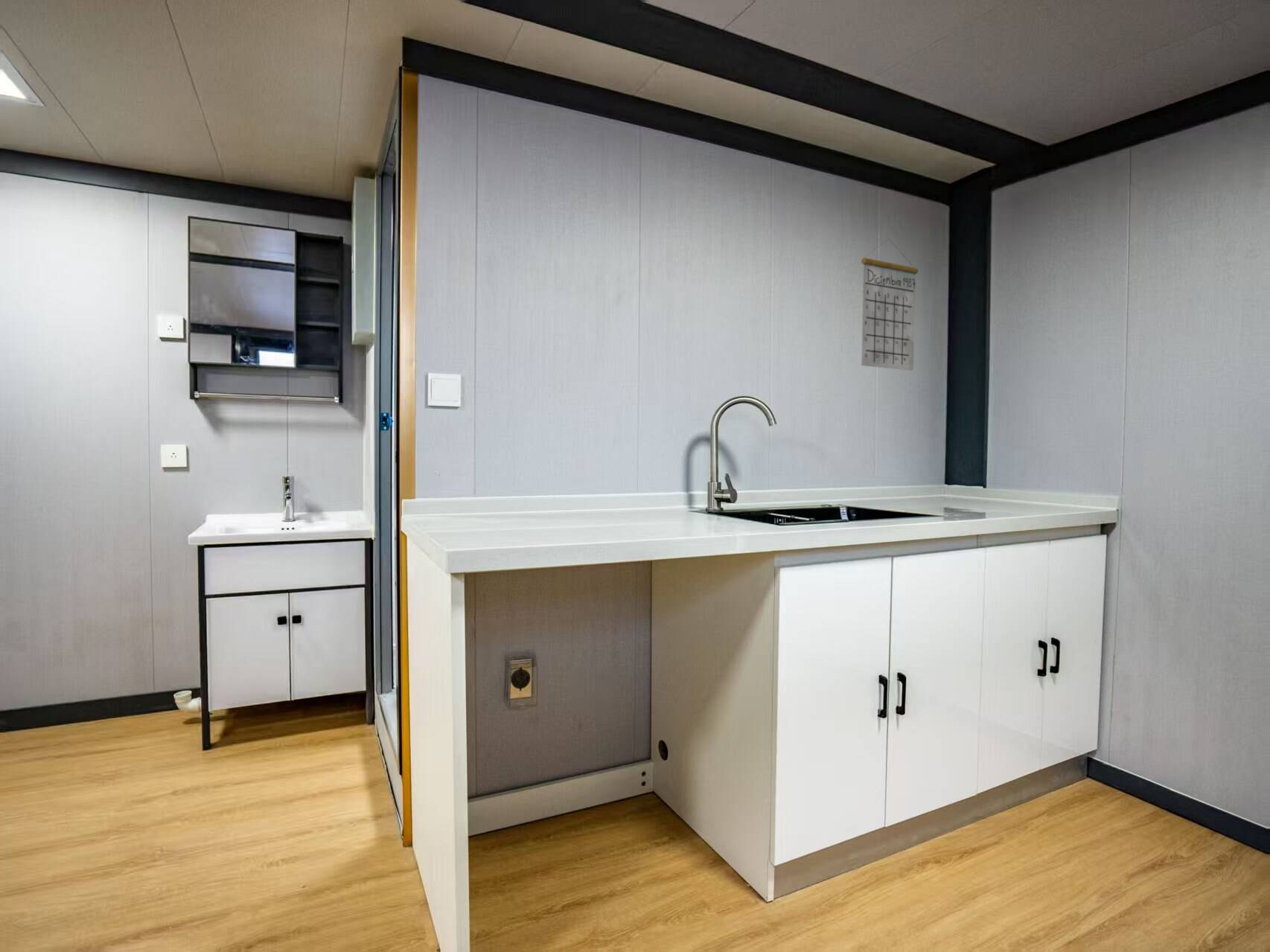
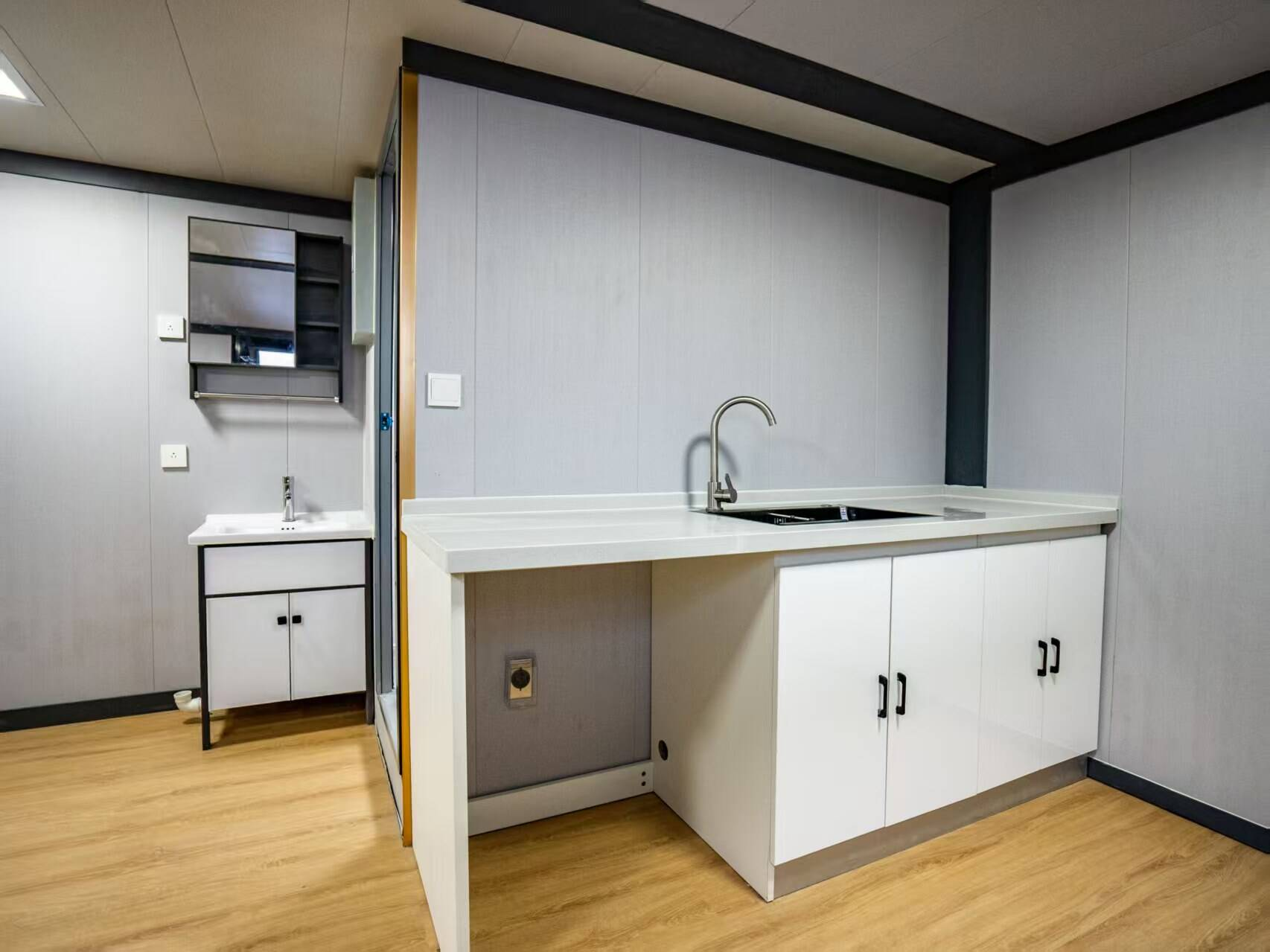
- calendar [861,239,919,371]
